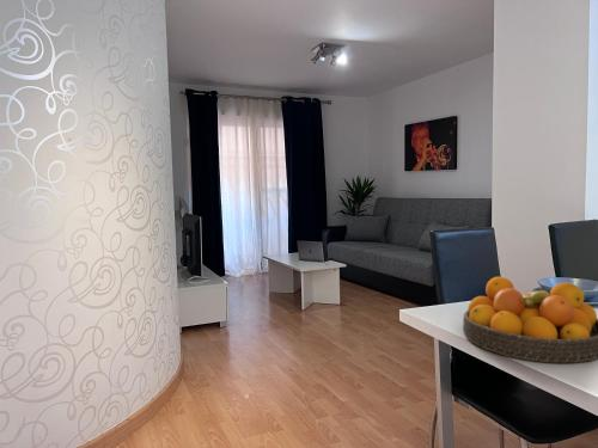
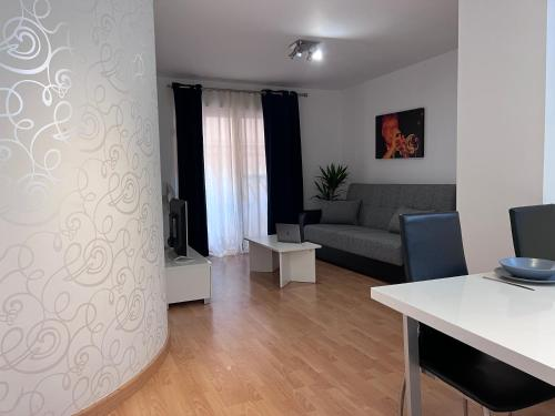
- fruit bowl [462,276,598,364]
